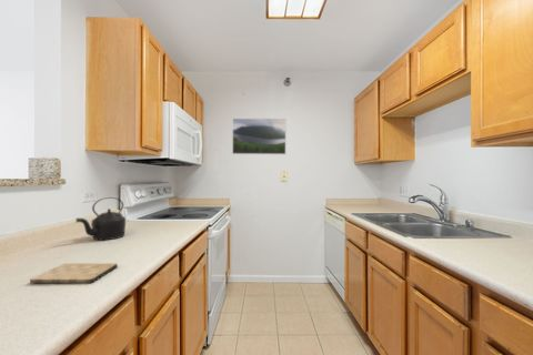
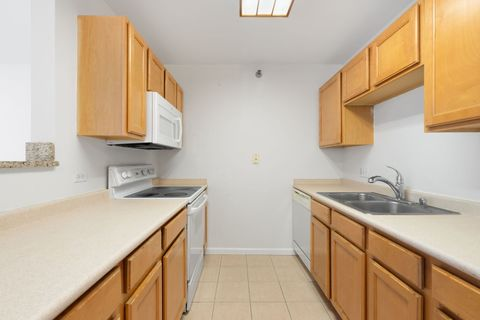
- cutting board [29,263,118,284]
- kettle [74,196,127,241]
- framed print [231,118,286,155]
